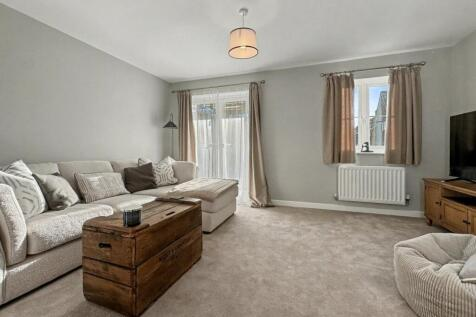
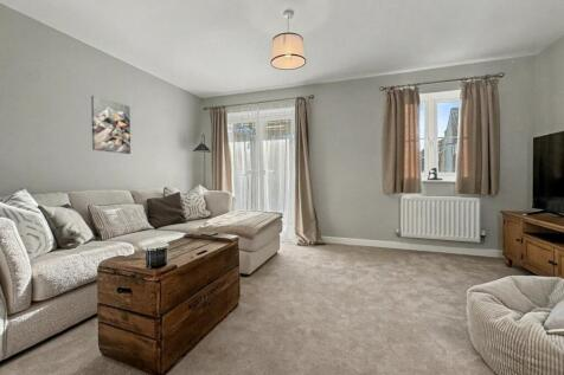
+ wall art [90,95,132,155]
